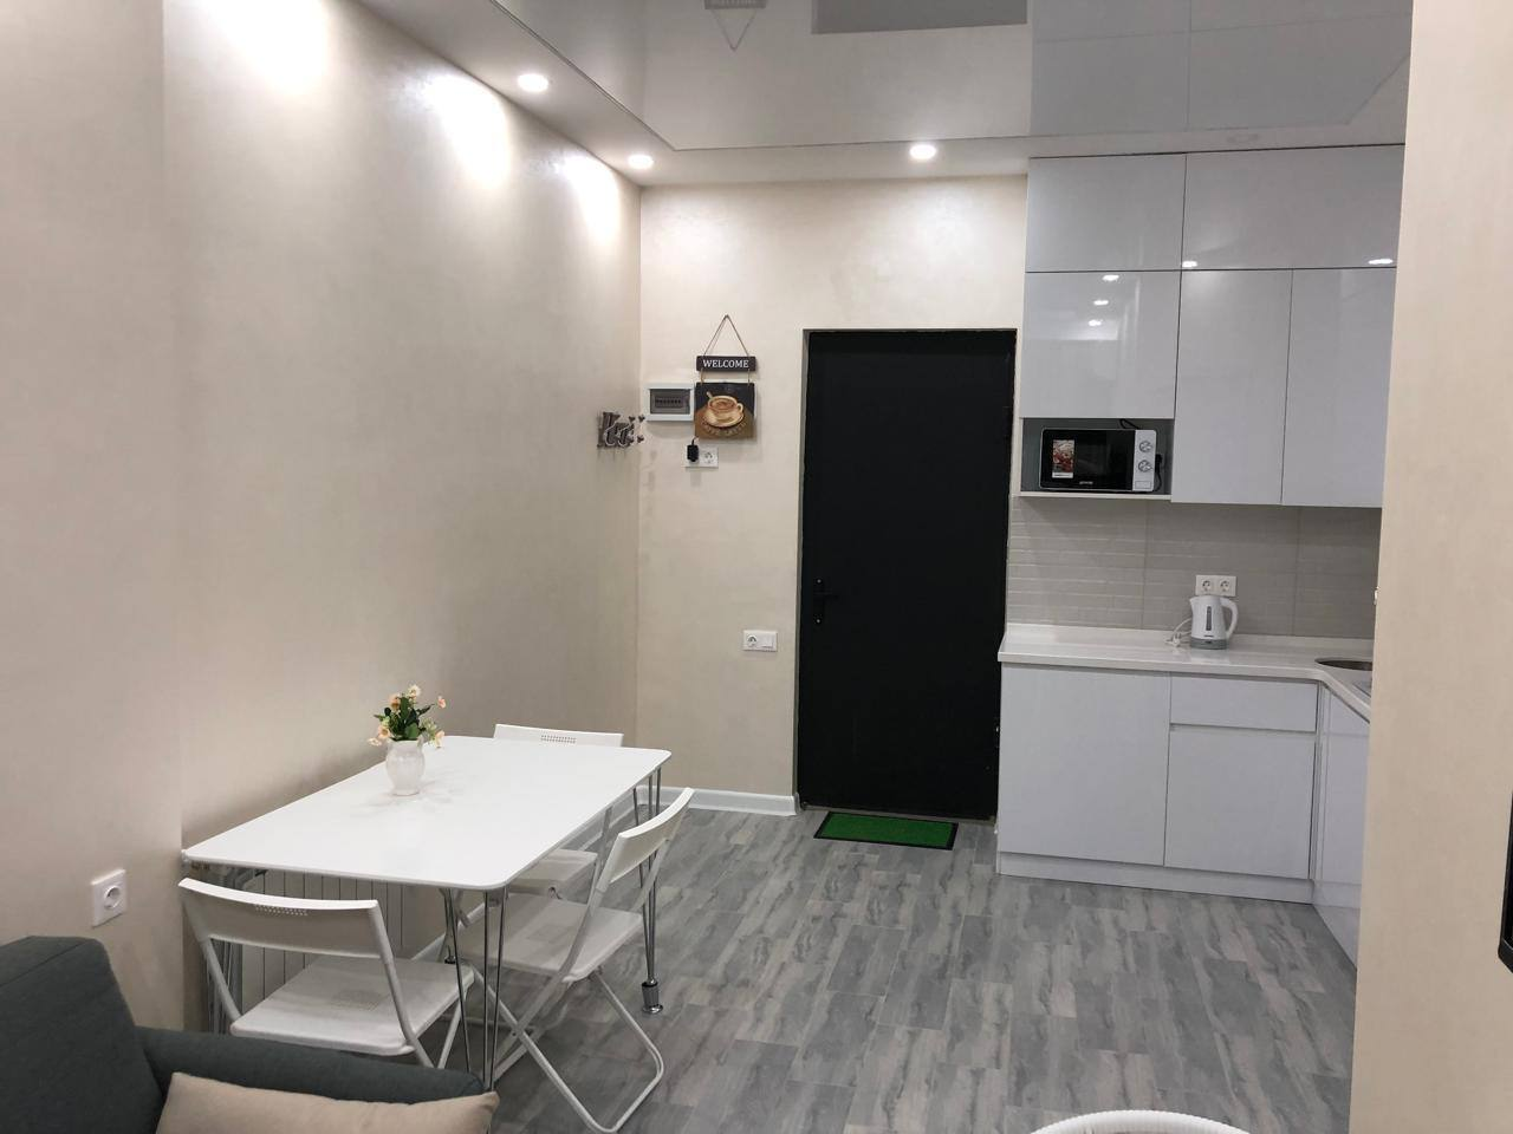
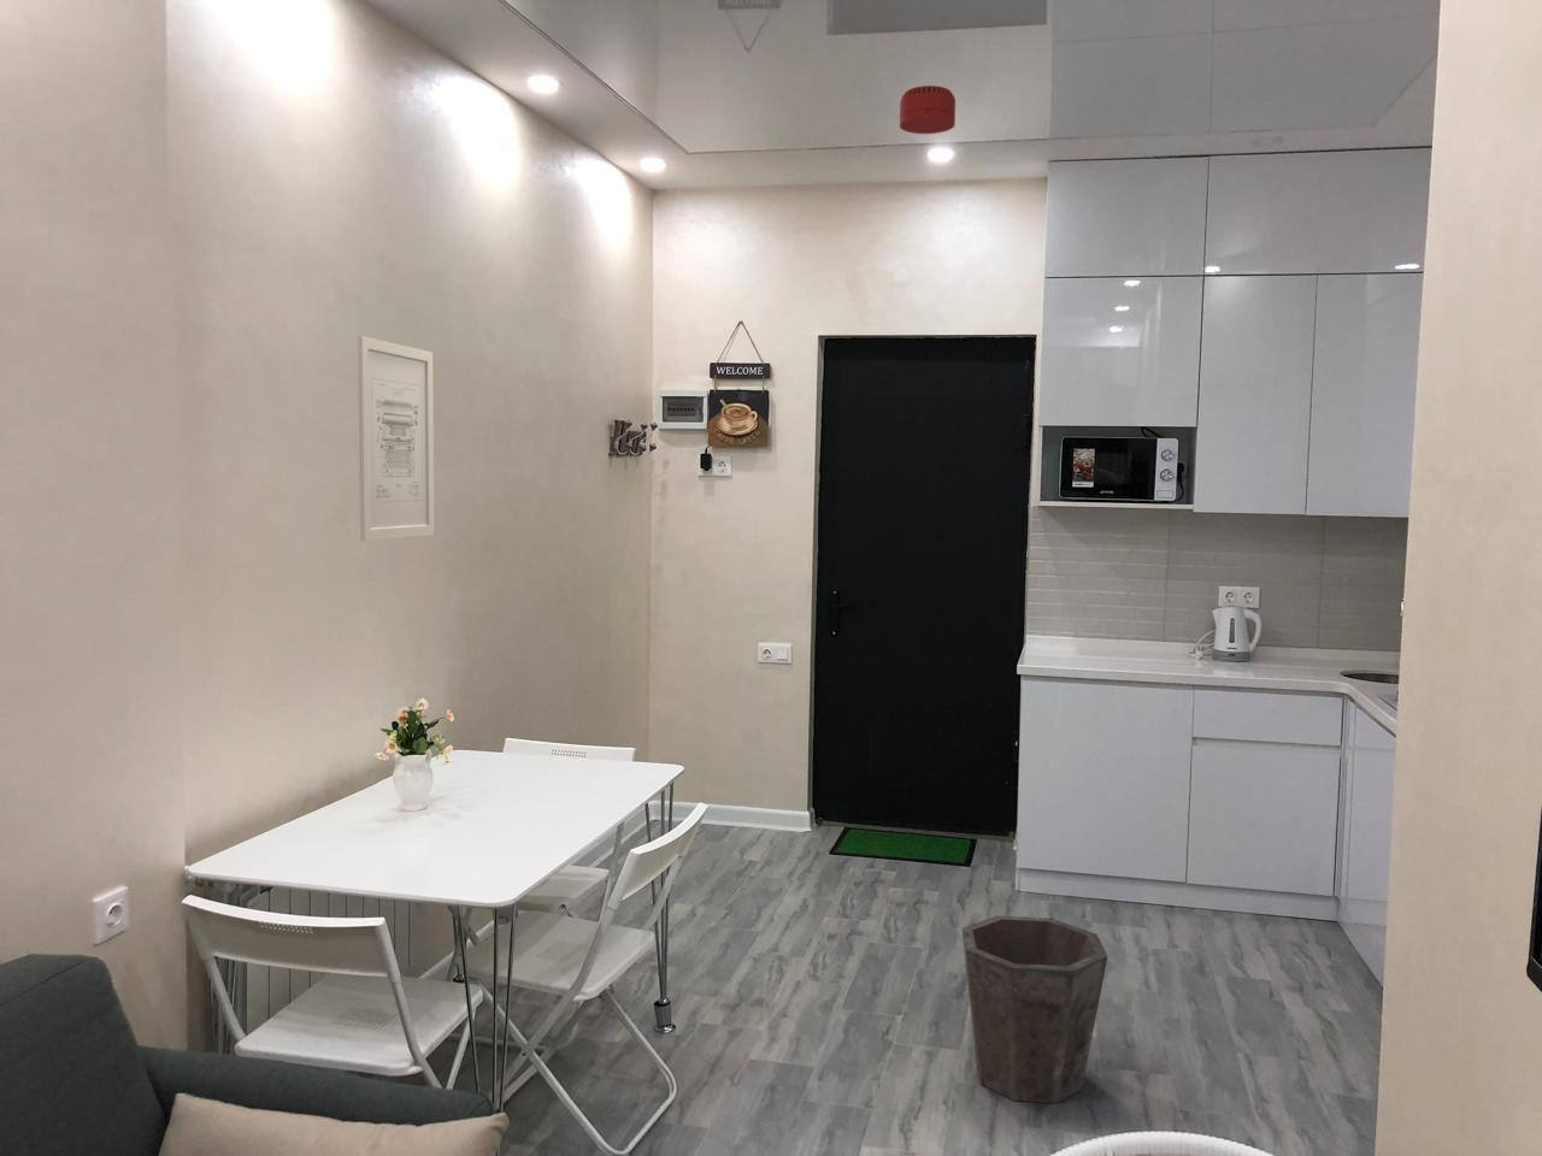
+ wall art [357,335,435,542]
+ waste bin [962,914,1109,1104]
+ smoke detector [898,84,957,135]
